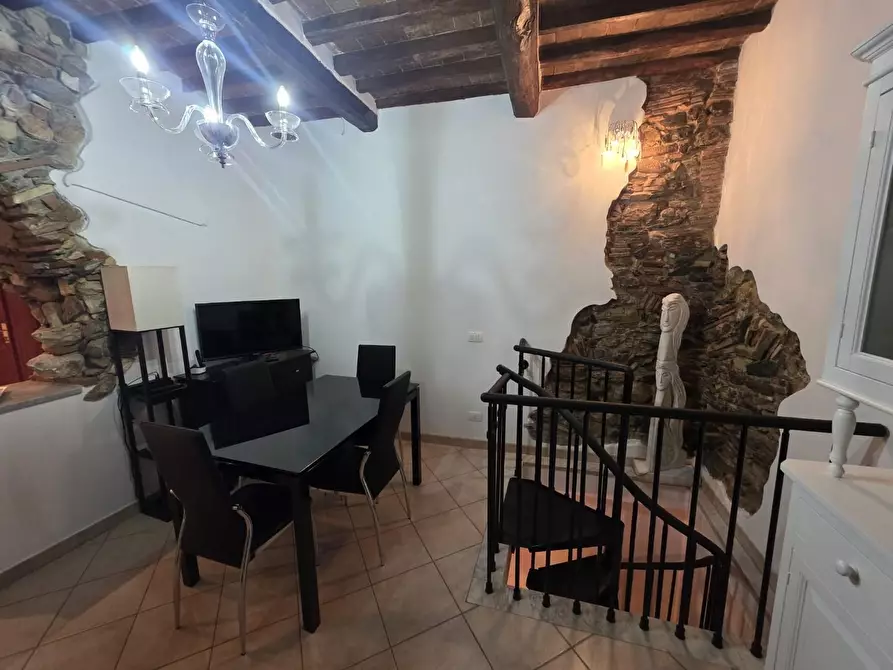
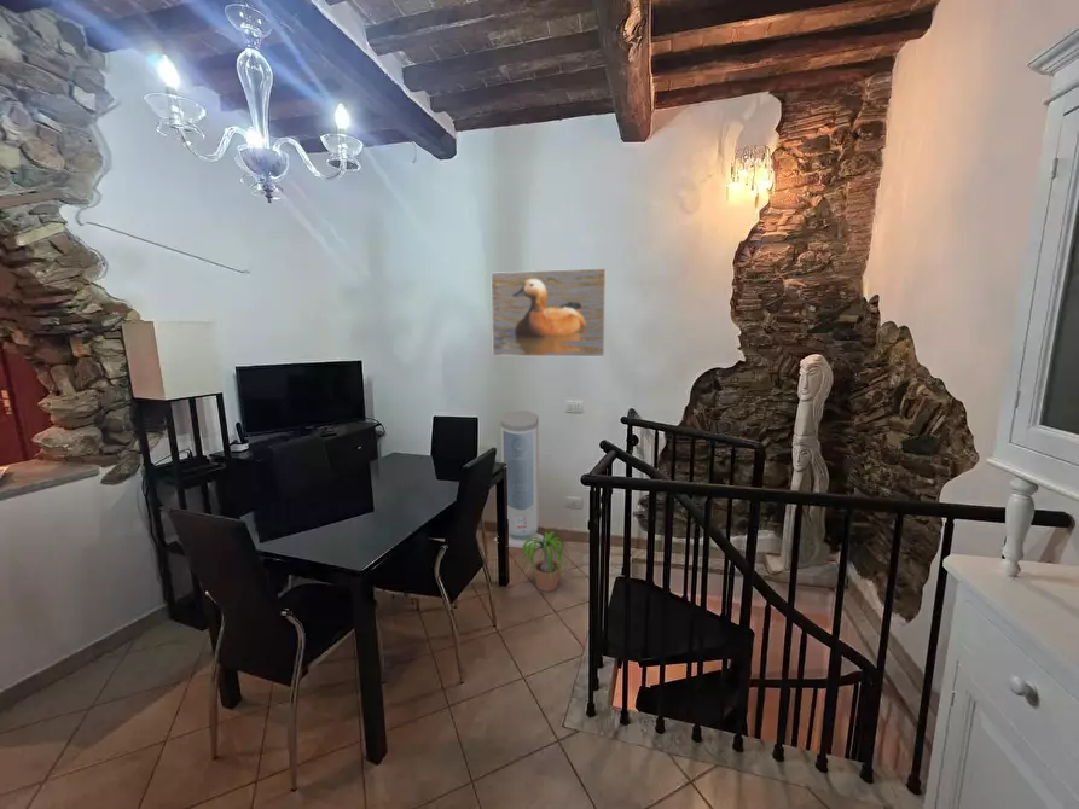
+ air purifier [493,409,546,549]
+ potted plant [516,530,570,593]
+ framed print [489,267,608,357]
